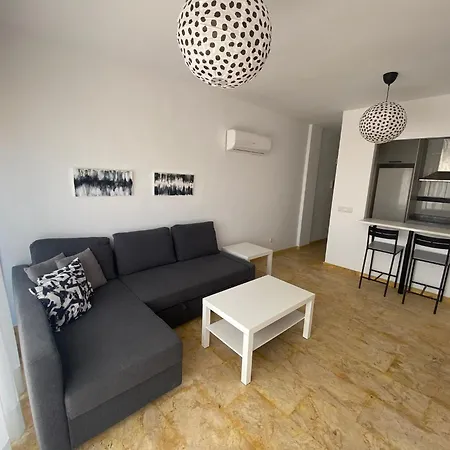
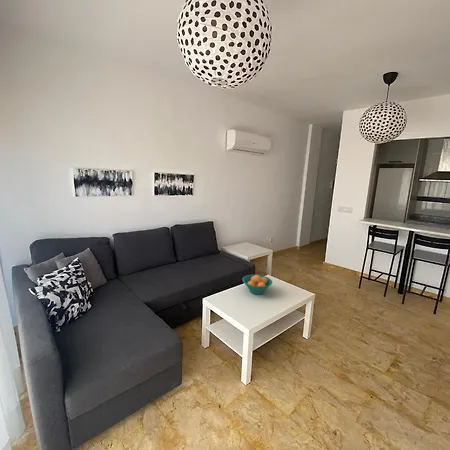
+ fruit bowl [241,274,273,295]
